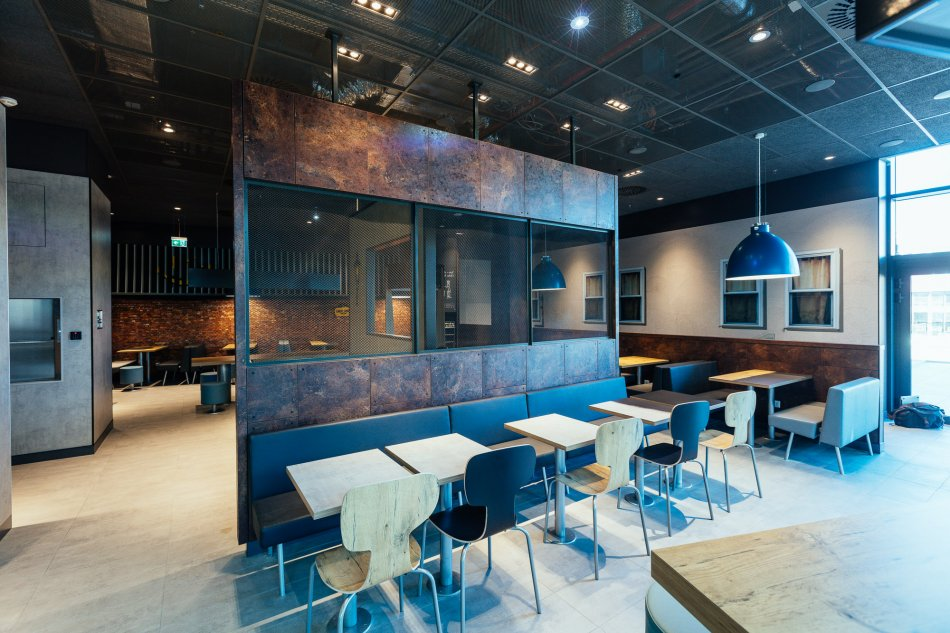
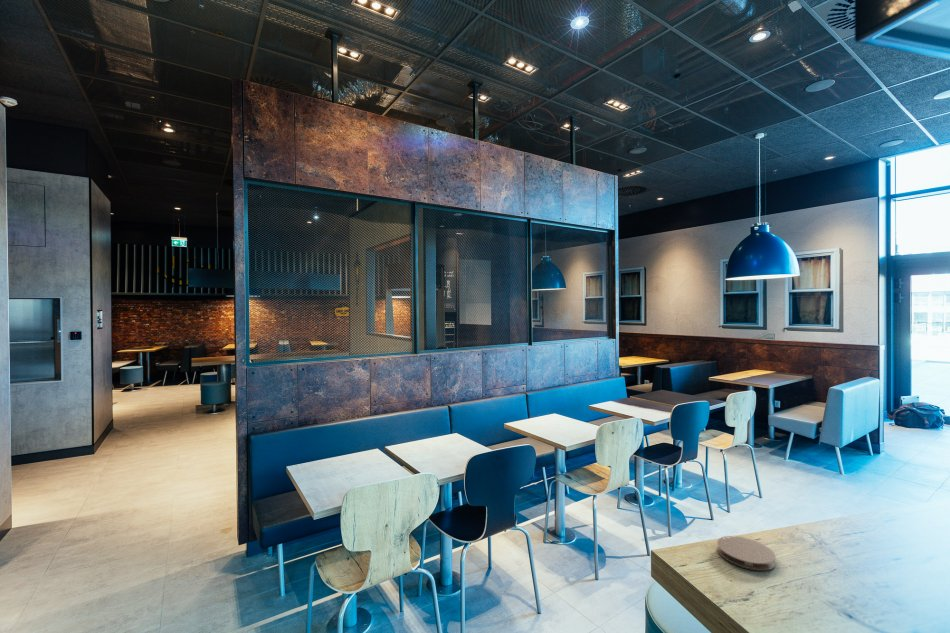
+ coaster [716,535,777,572]
